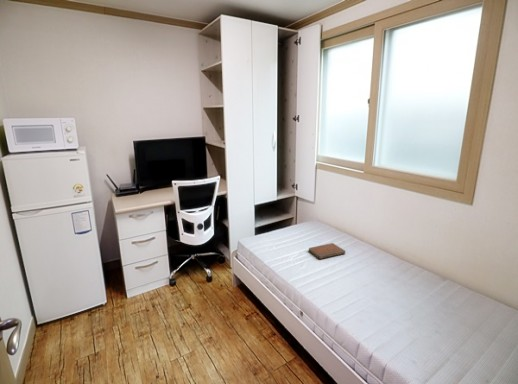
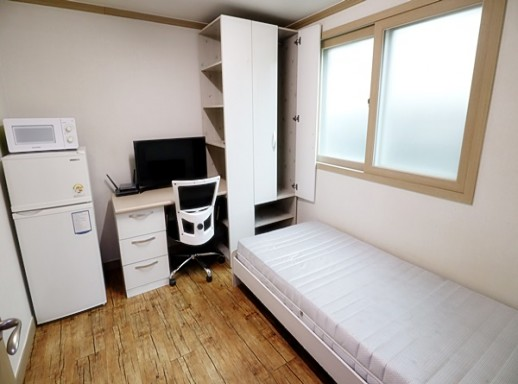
- notebook [307,242,346,260]
